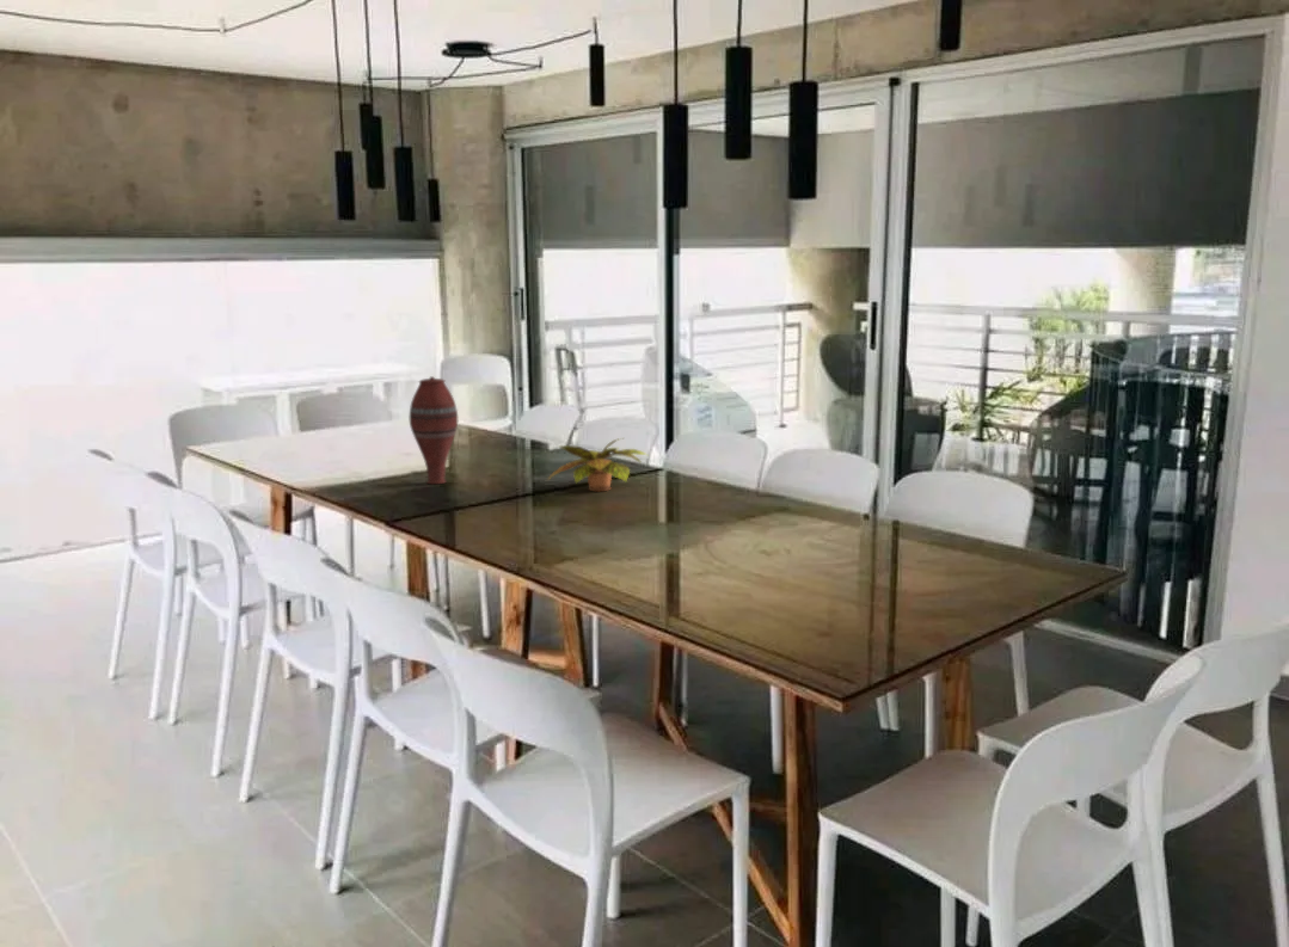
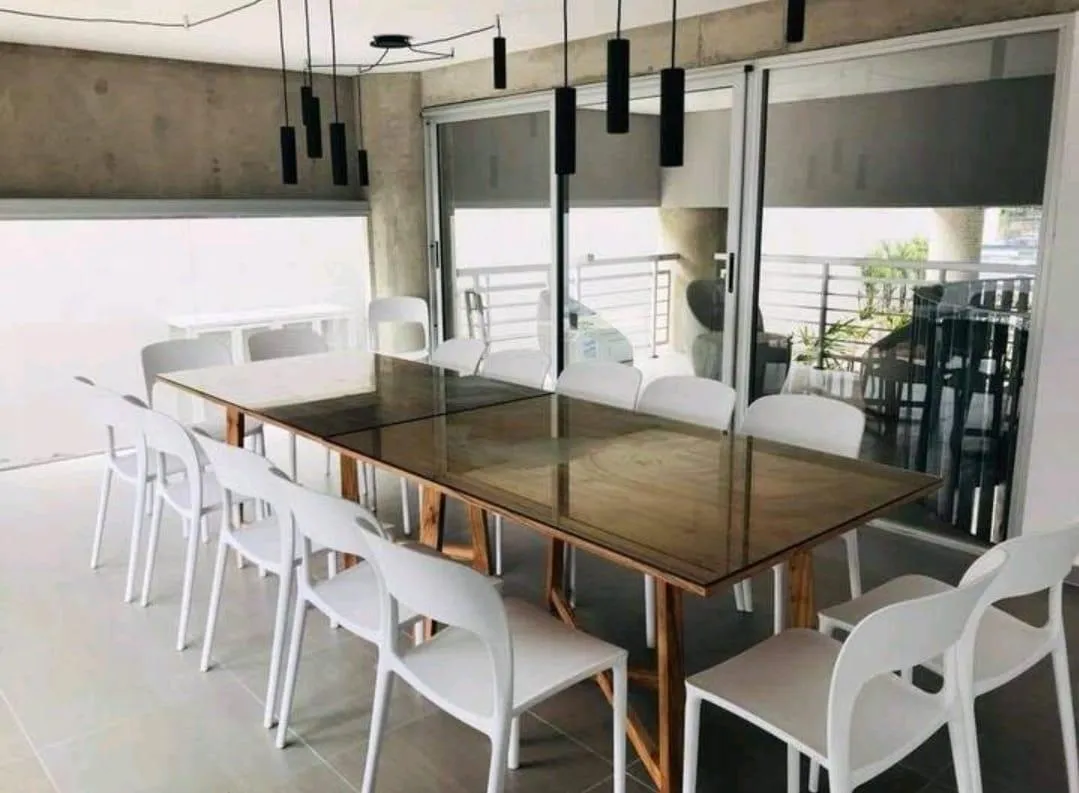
- vase [409,375,459,485]
- plant [545,437,651,492]
